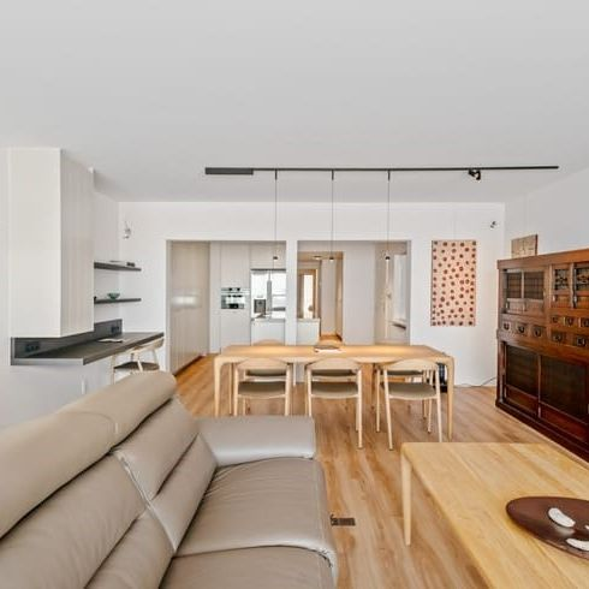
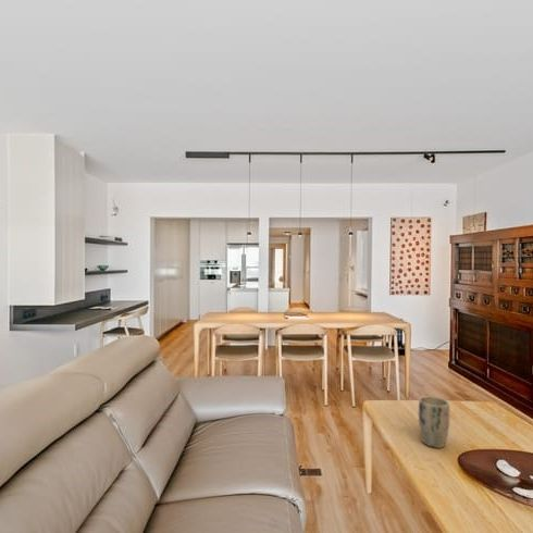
+ plant pot [418,396,450,449]
